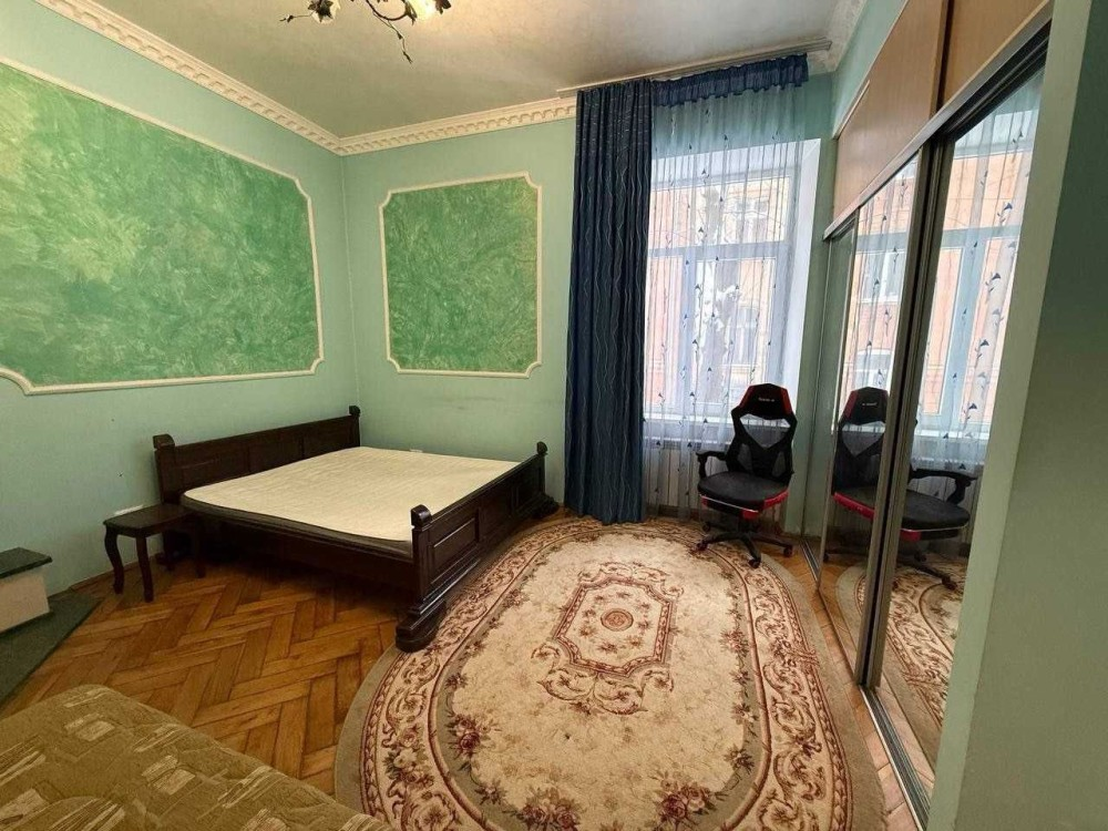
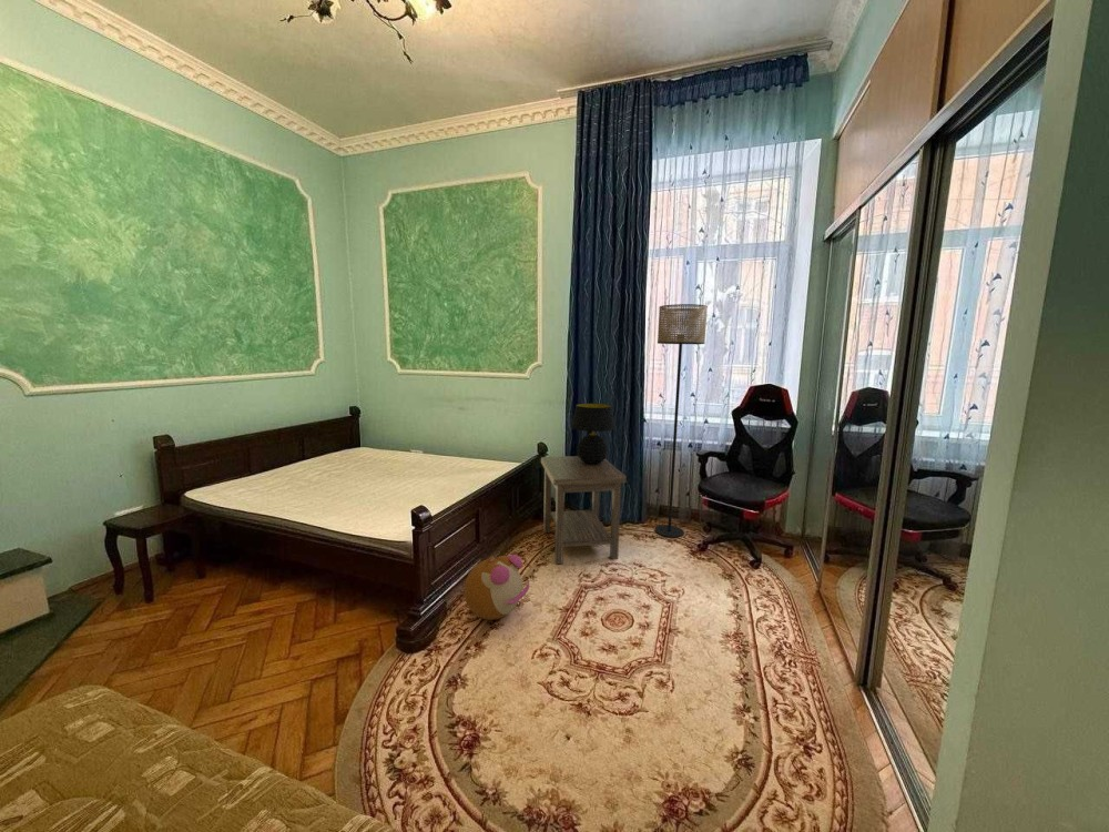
+ plush toy [464,554,530,621]
+ side table [540,455,627,565]
+ table lamp [570,403,617,465]
+ floor lamp [653,303,709,538]
